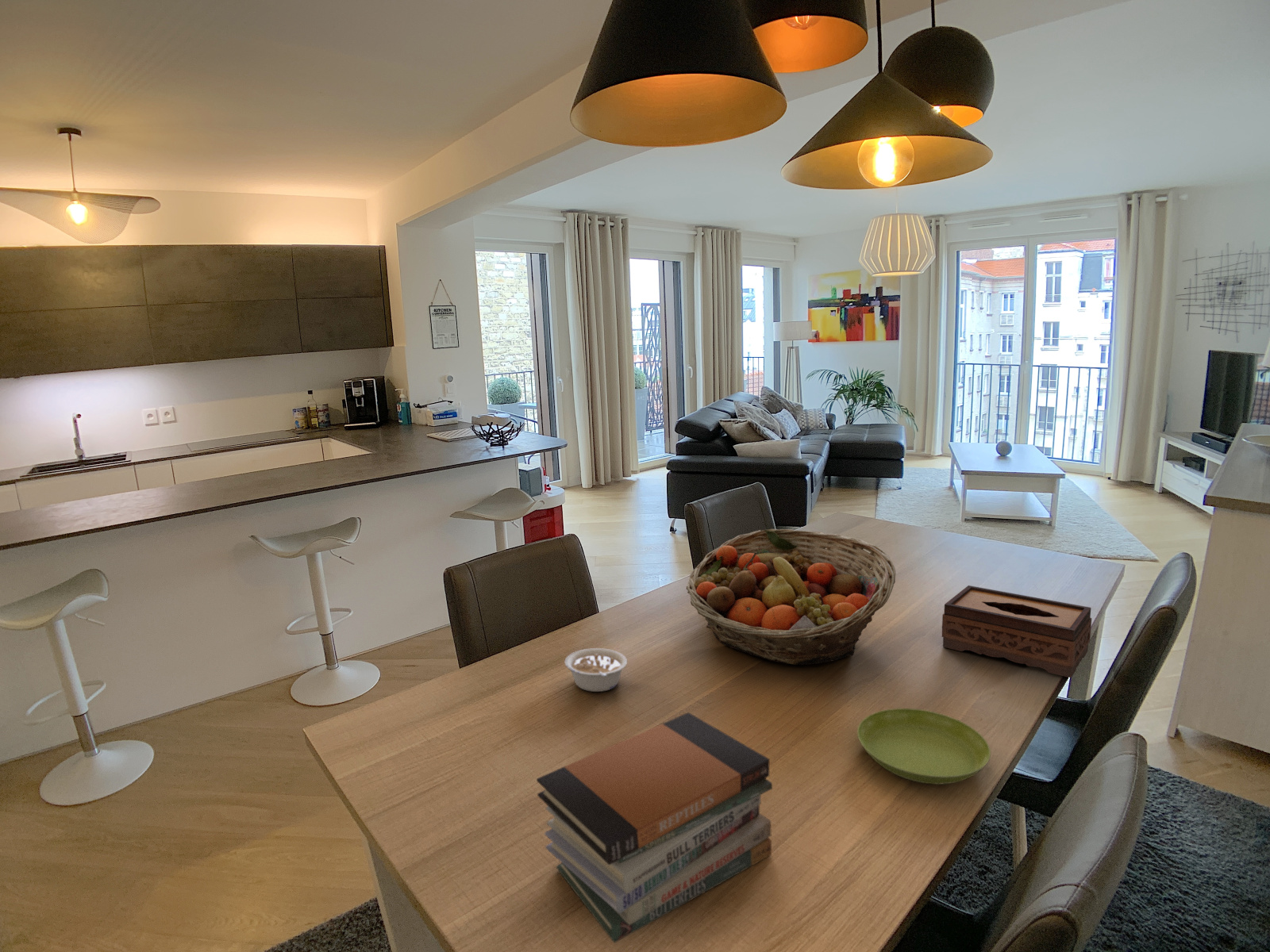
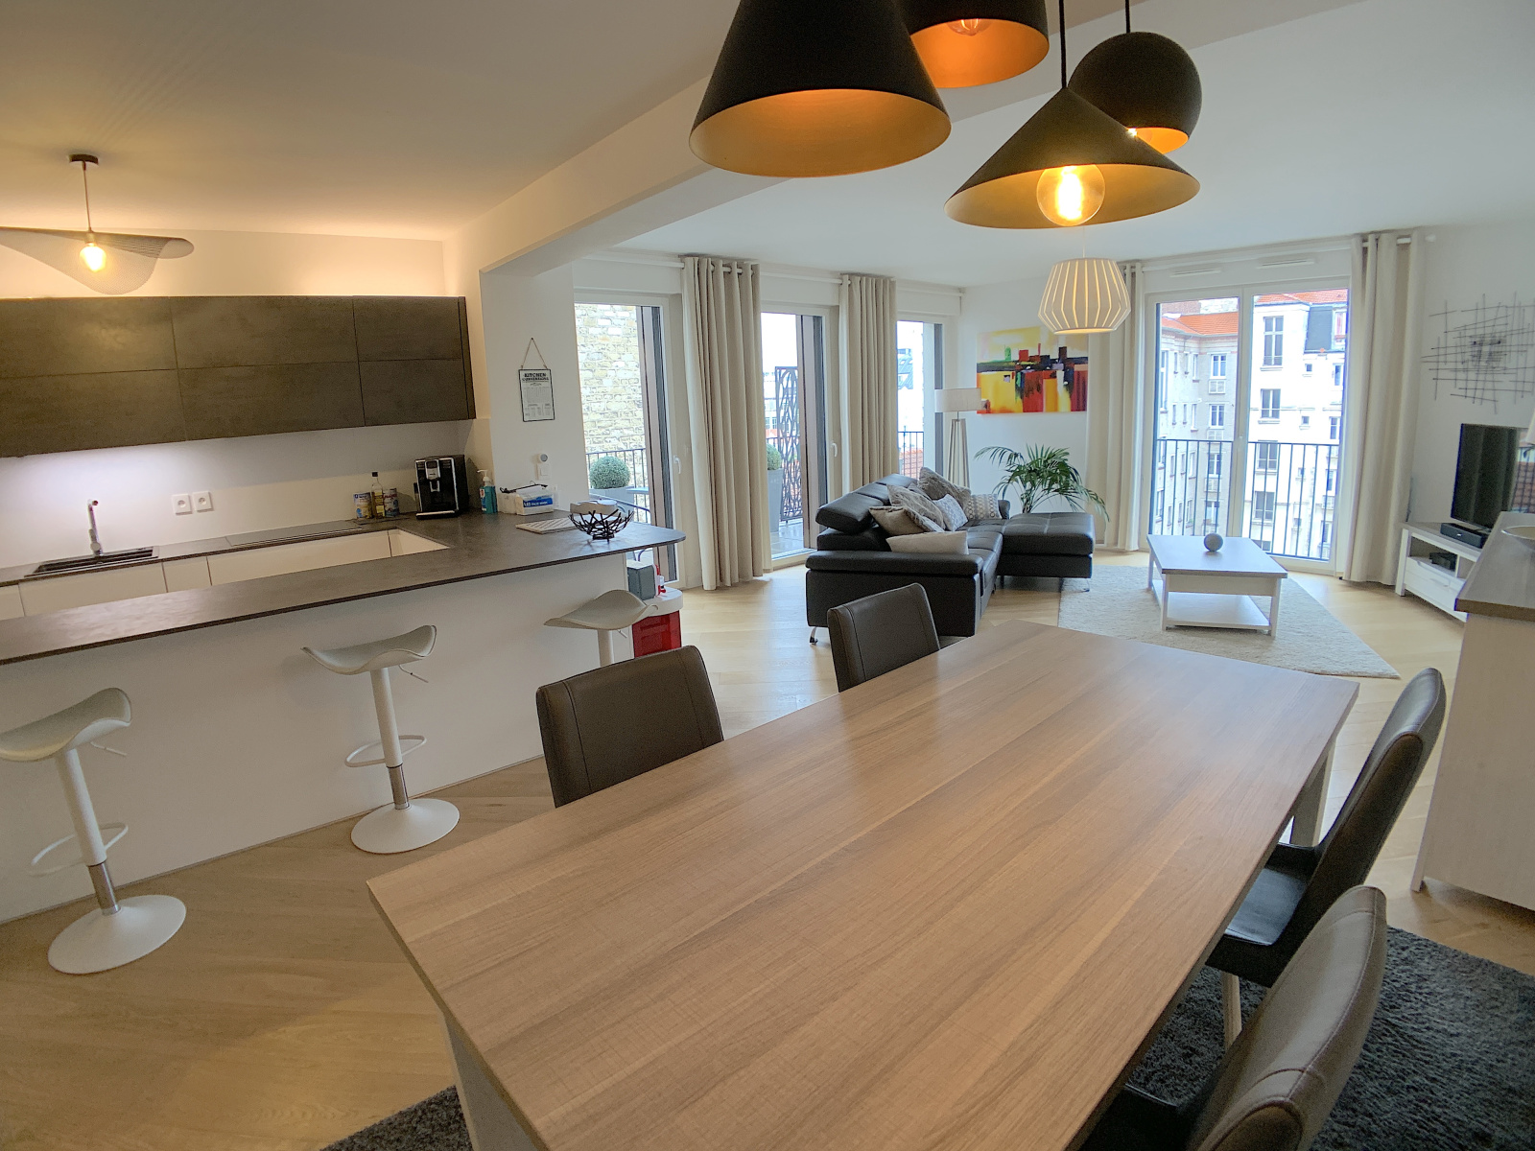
- book stack [536,712,773,944]
- fruit basket [686,528,896,666]
- tissue box [941,585,1092,678]
- saucer [856,708,991,785]
- legume [564,647,628,693]
